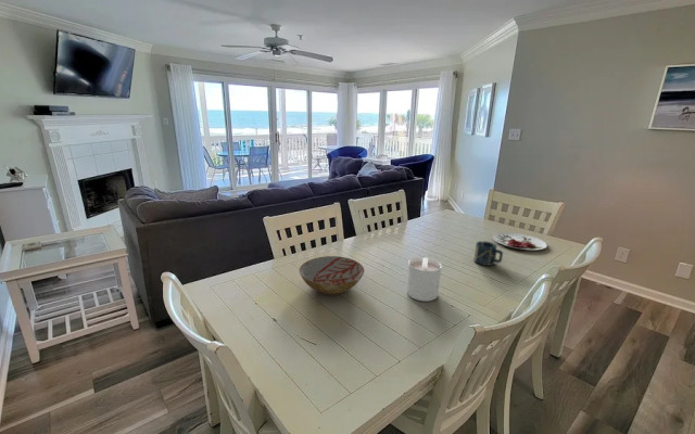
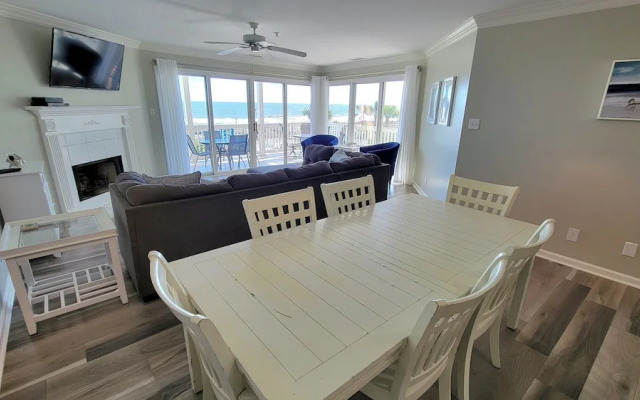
- candle [406,256,443,303]
- cup [472,240,504,267]
- bowl [298,255,365,296]
- plate [492,231,548,251]
